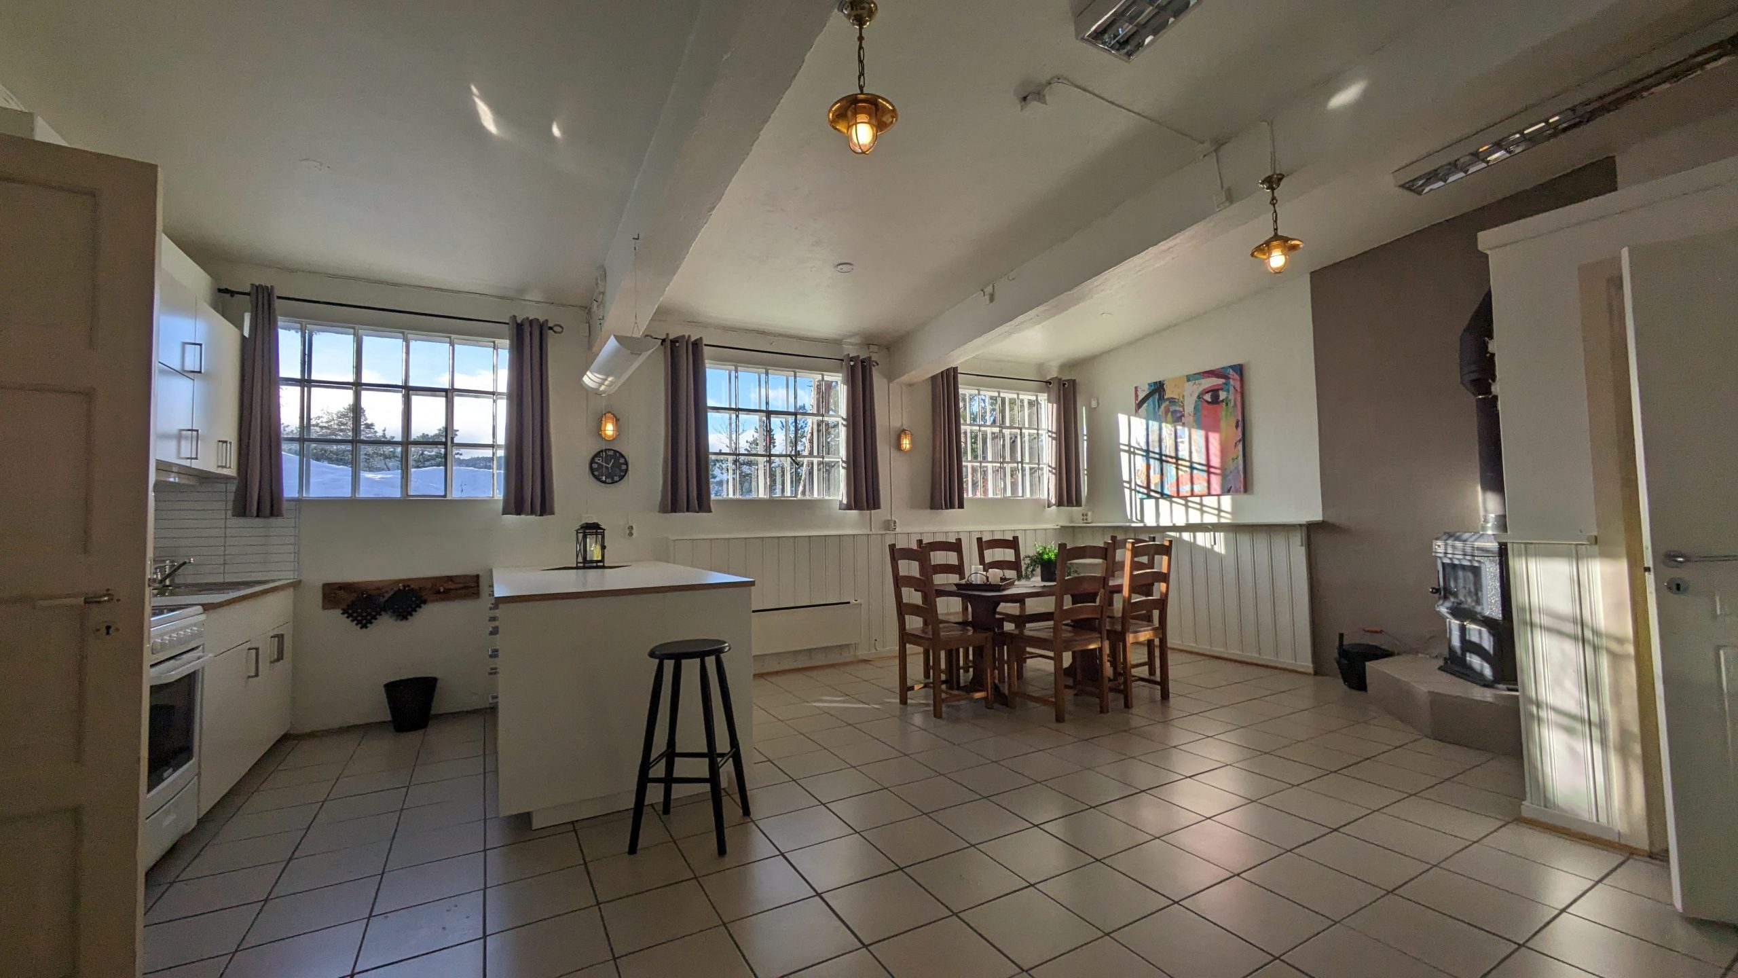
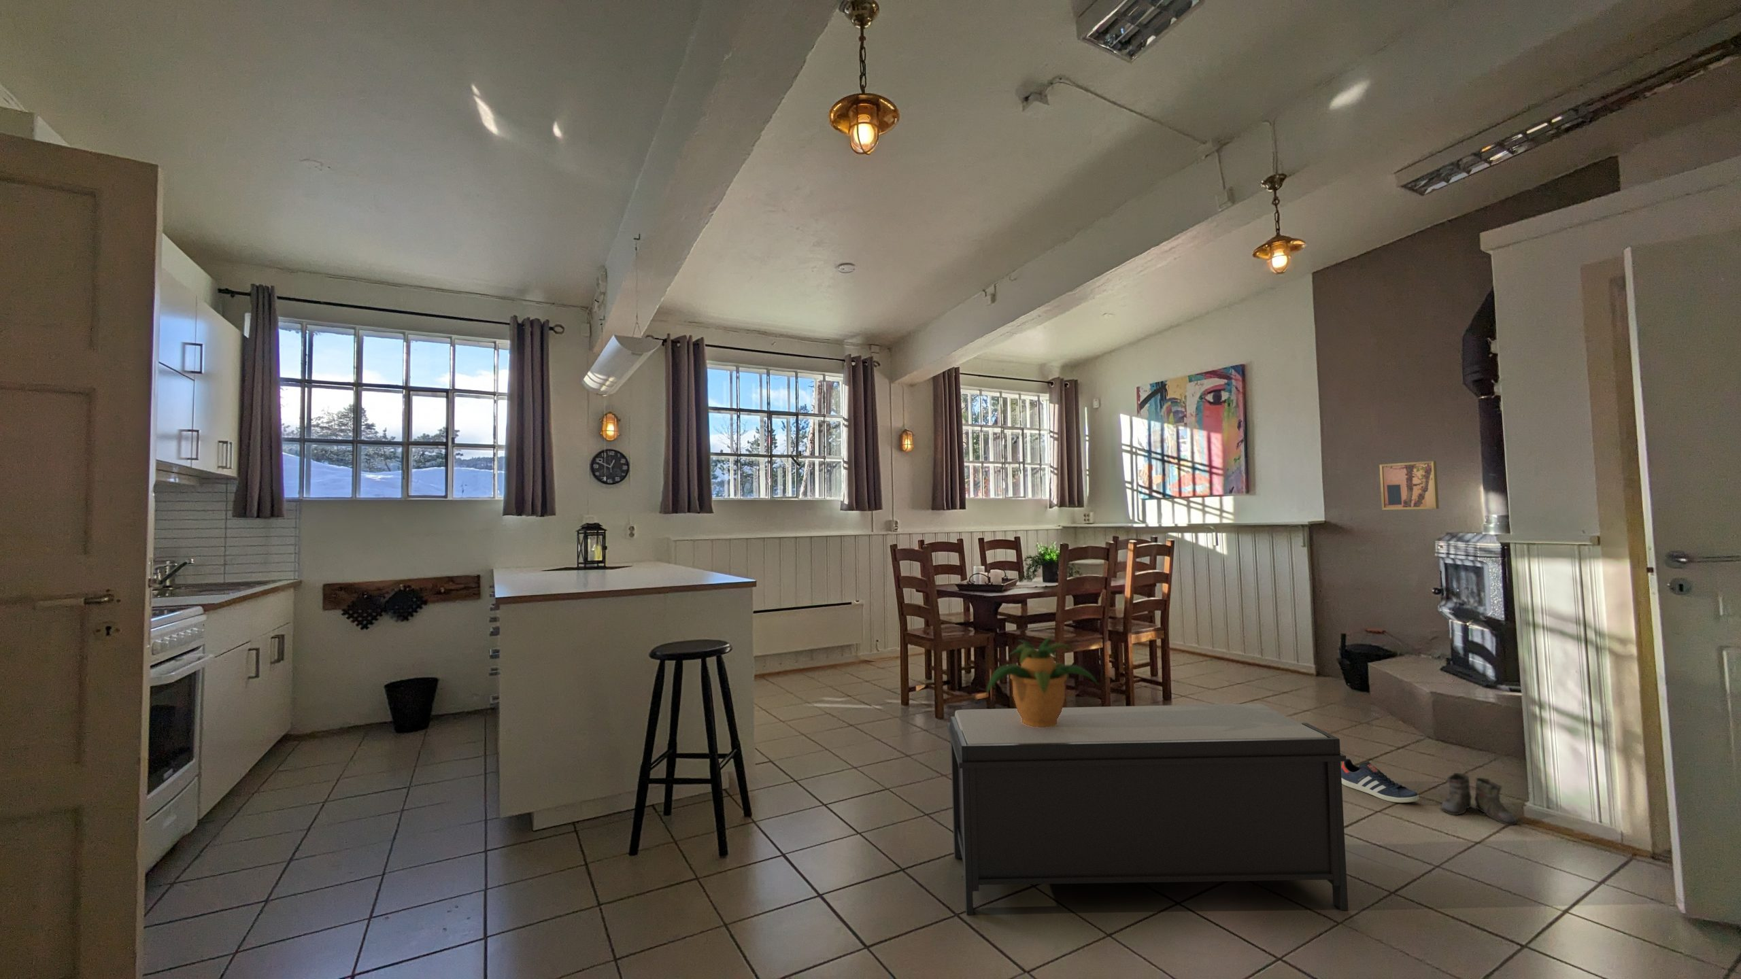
+ boots [1436,772,1517,826]
+ bench [946,703,1349,917]
+ wall art [1379,460,1440,510]
+ potted plant [986,635,1099,728]
+ sneaker [1342,758,1419,803]
